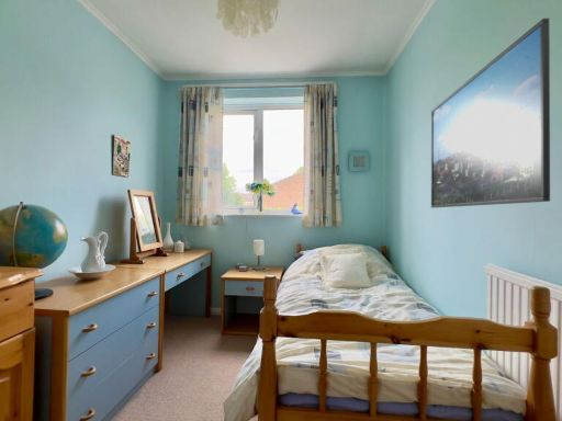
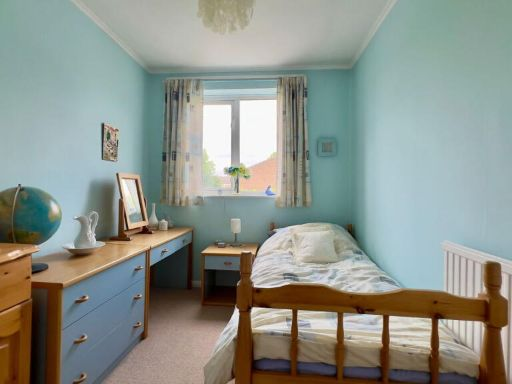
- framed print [430,18,551,208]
